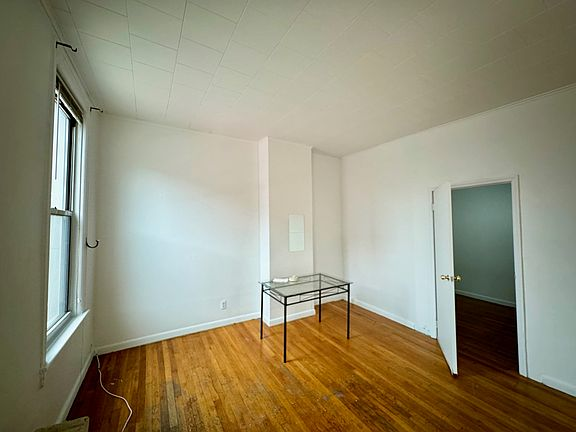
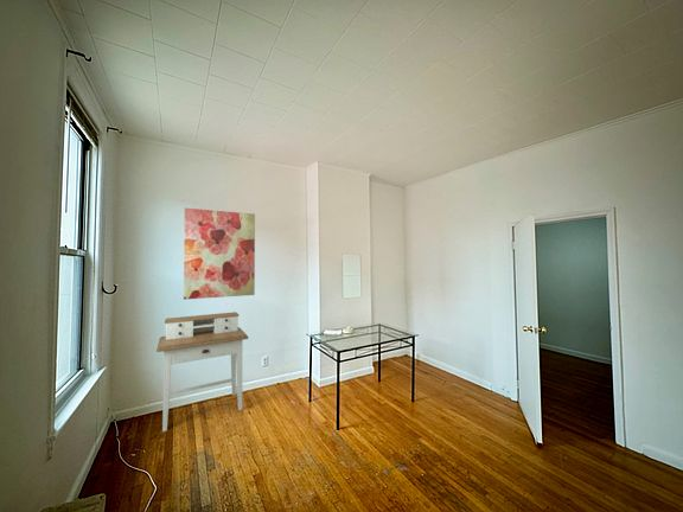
+ desk [155,311,249,433]
+ wall art [183,207,256,301]
